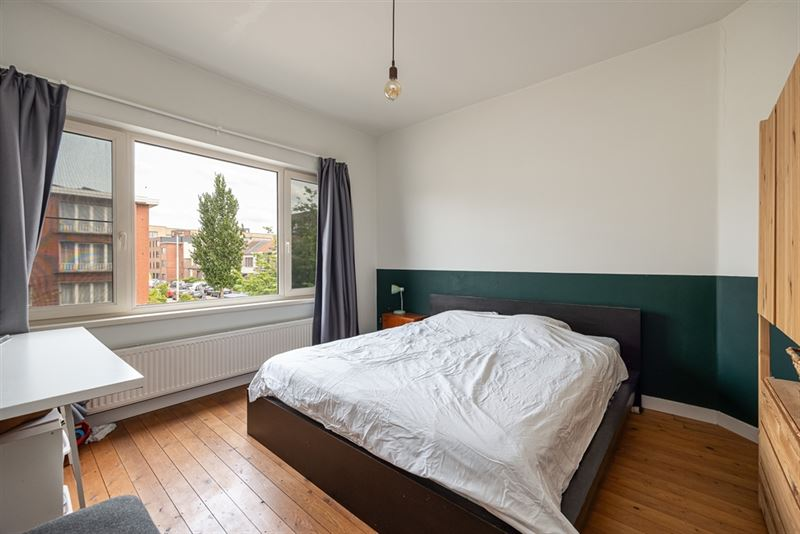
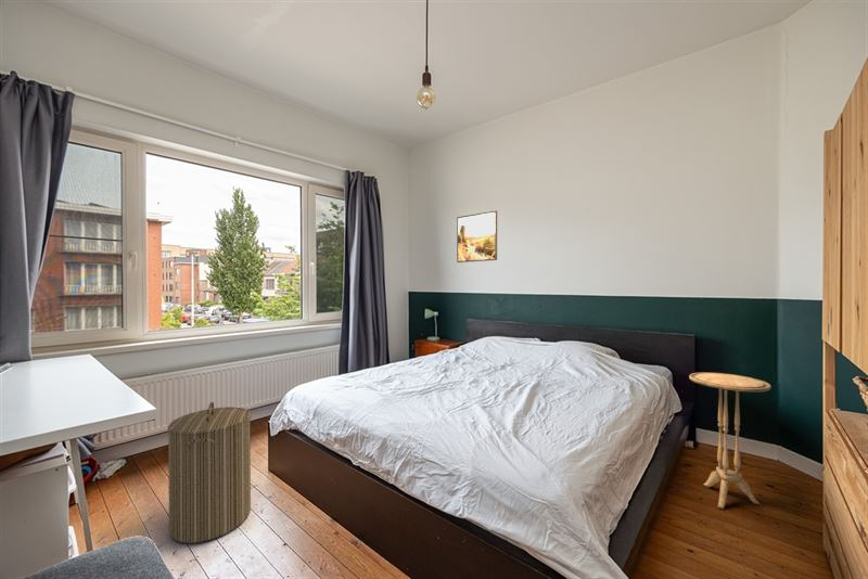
+ side table [688,372,773,510]
+ laundry hamper [167,401,252,544]
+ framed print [456,209,498,263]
